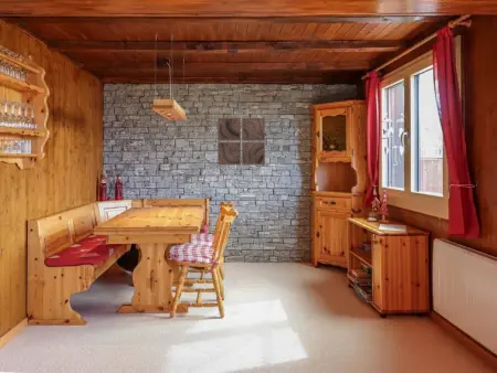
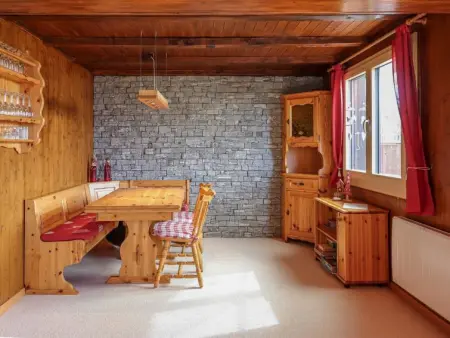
- wall art [216,117,266,167]
